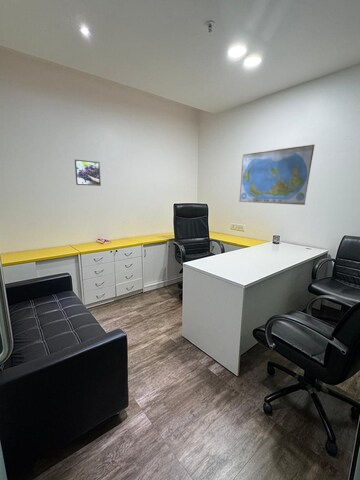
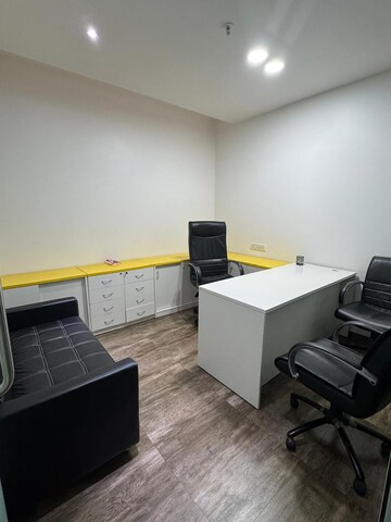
- world map [238,143,316,206]
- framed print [74,159,102,187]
